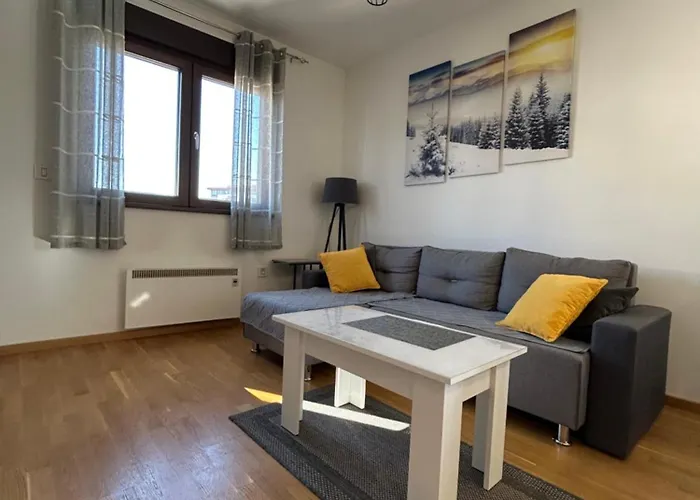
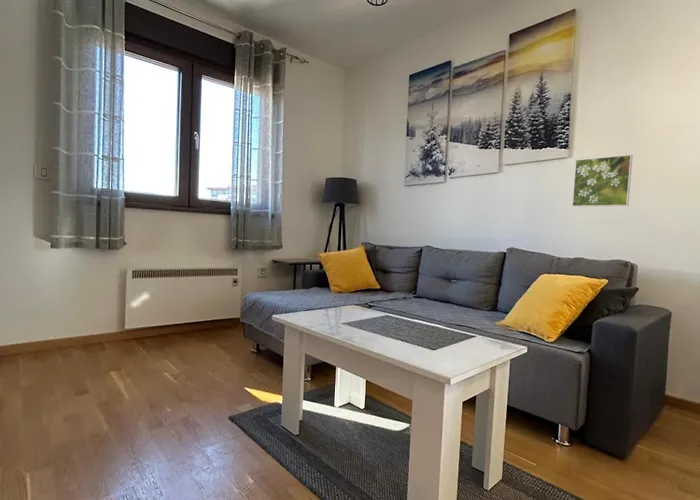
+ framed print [571,154,634,208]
